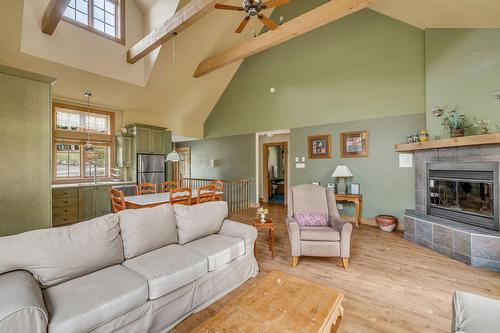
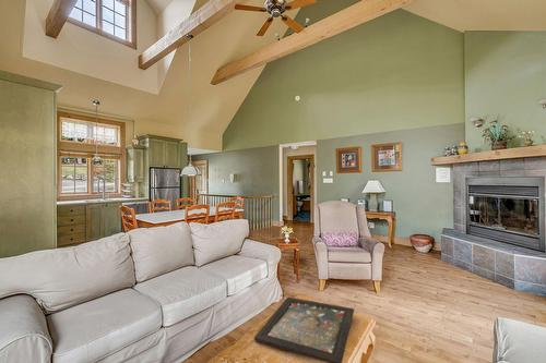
+ board game [253,297,355,363]
